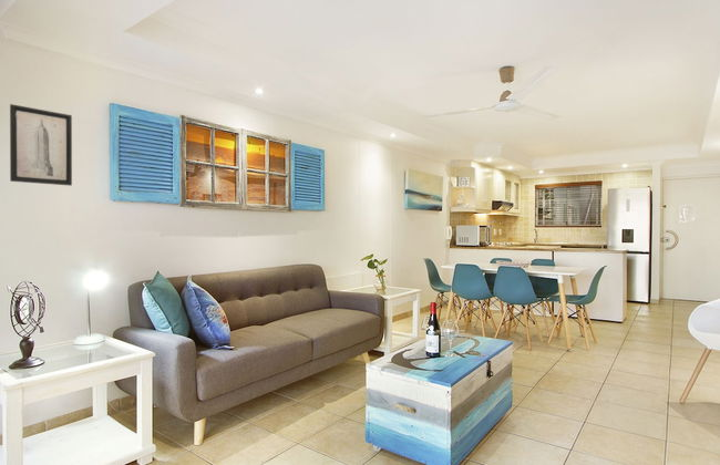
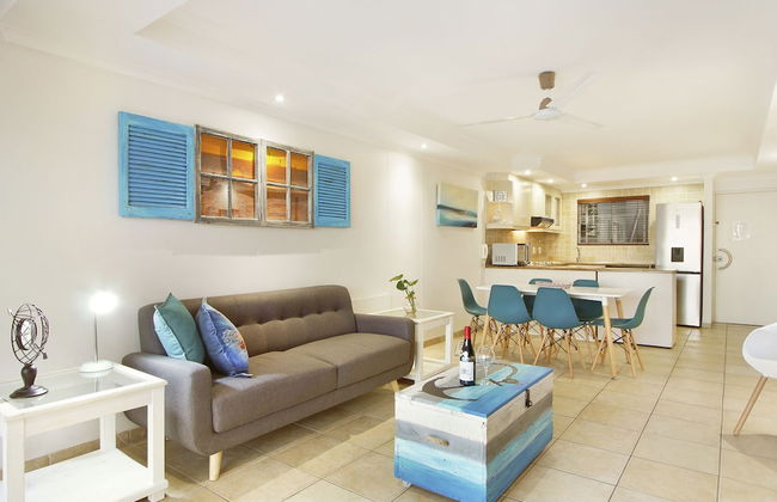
- wall art [9,103,73,187]
